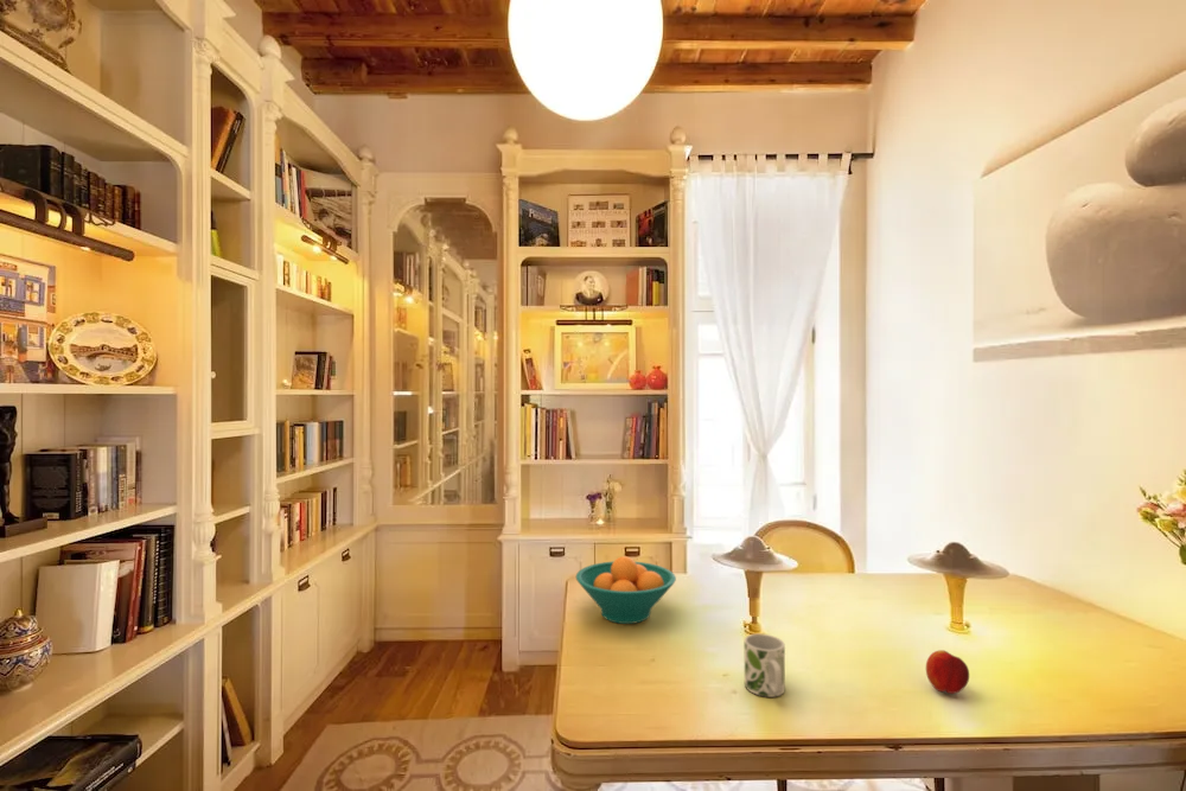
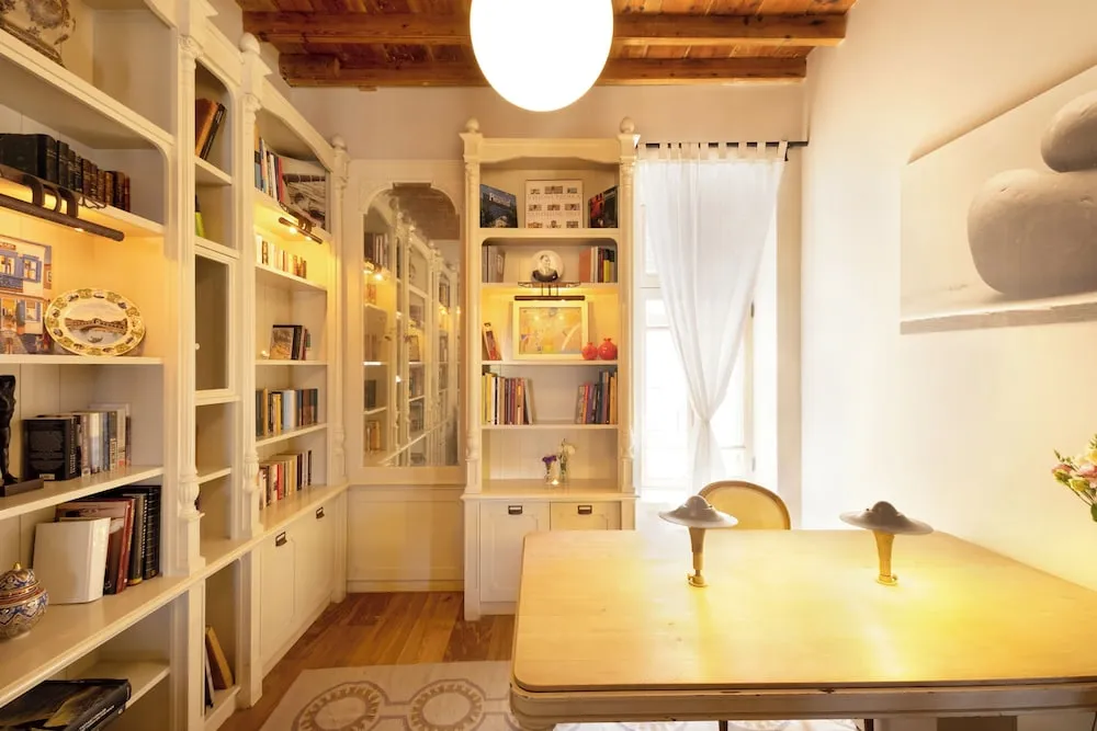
- fruit bowl [575,555,677,625]
- mug [744,633,786,698]
- peach [925,649,970,695]
